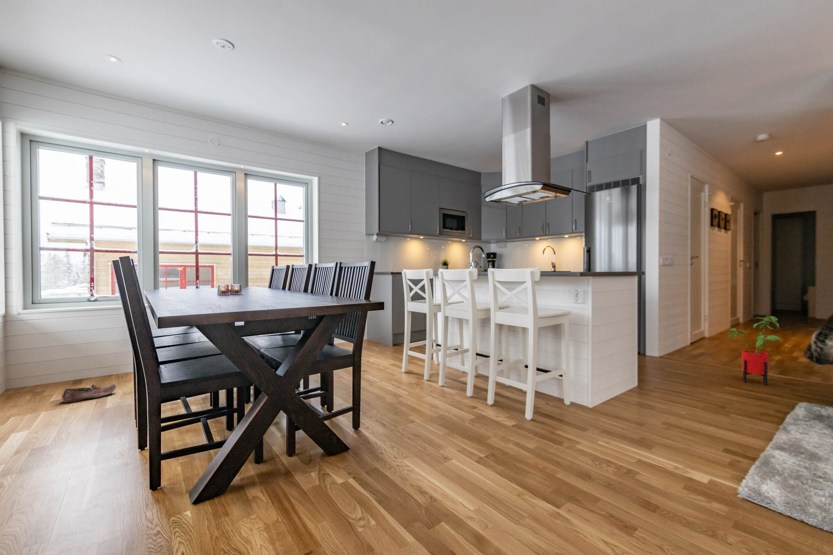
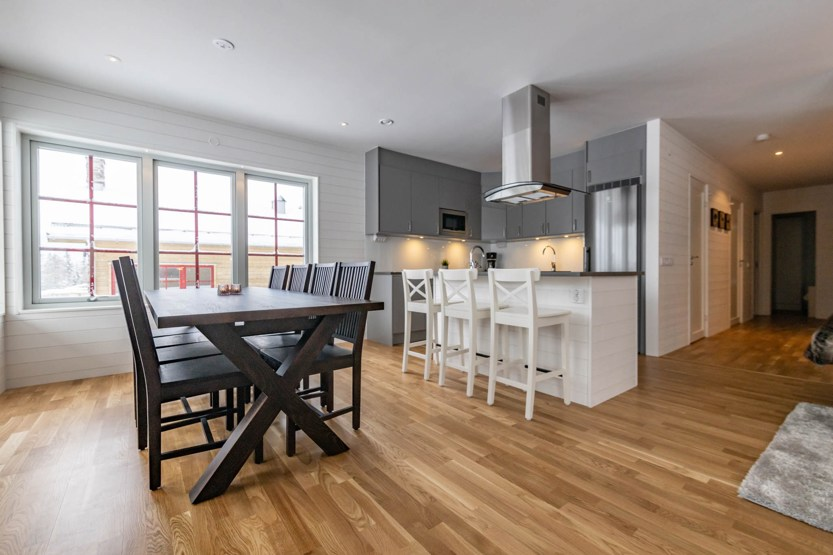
- shoe [61,383,118,403]
- house plant [726,315,784,386]
